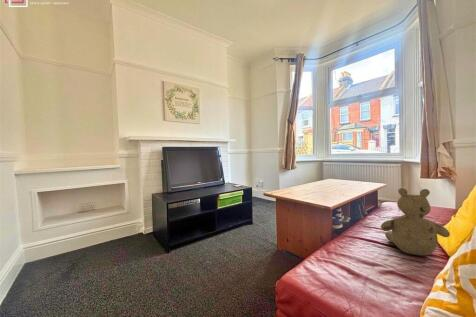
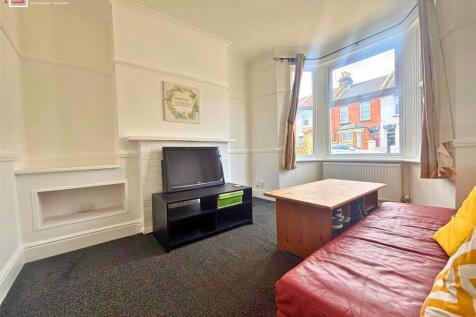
- teddy bear [380,187,451,257]
